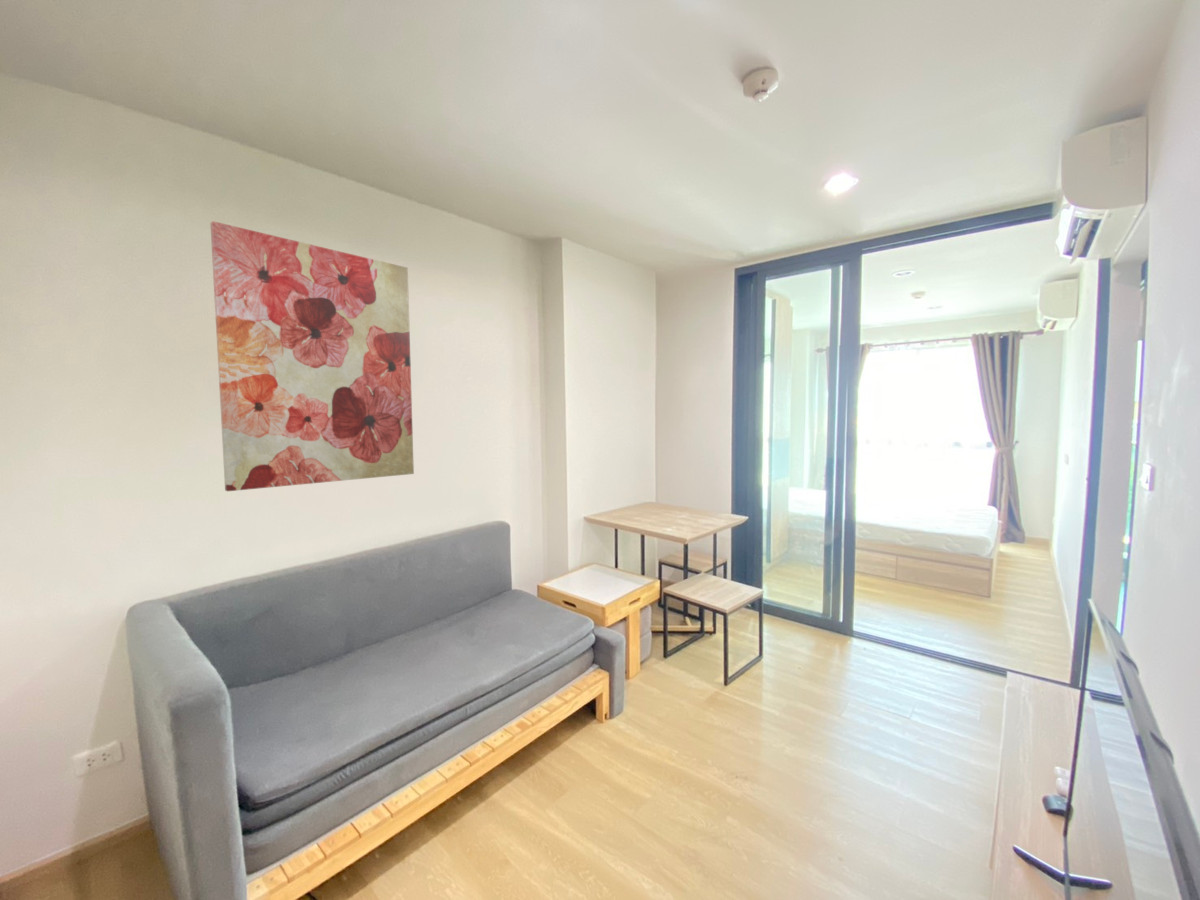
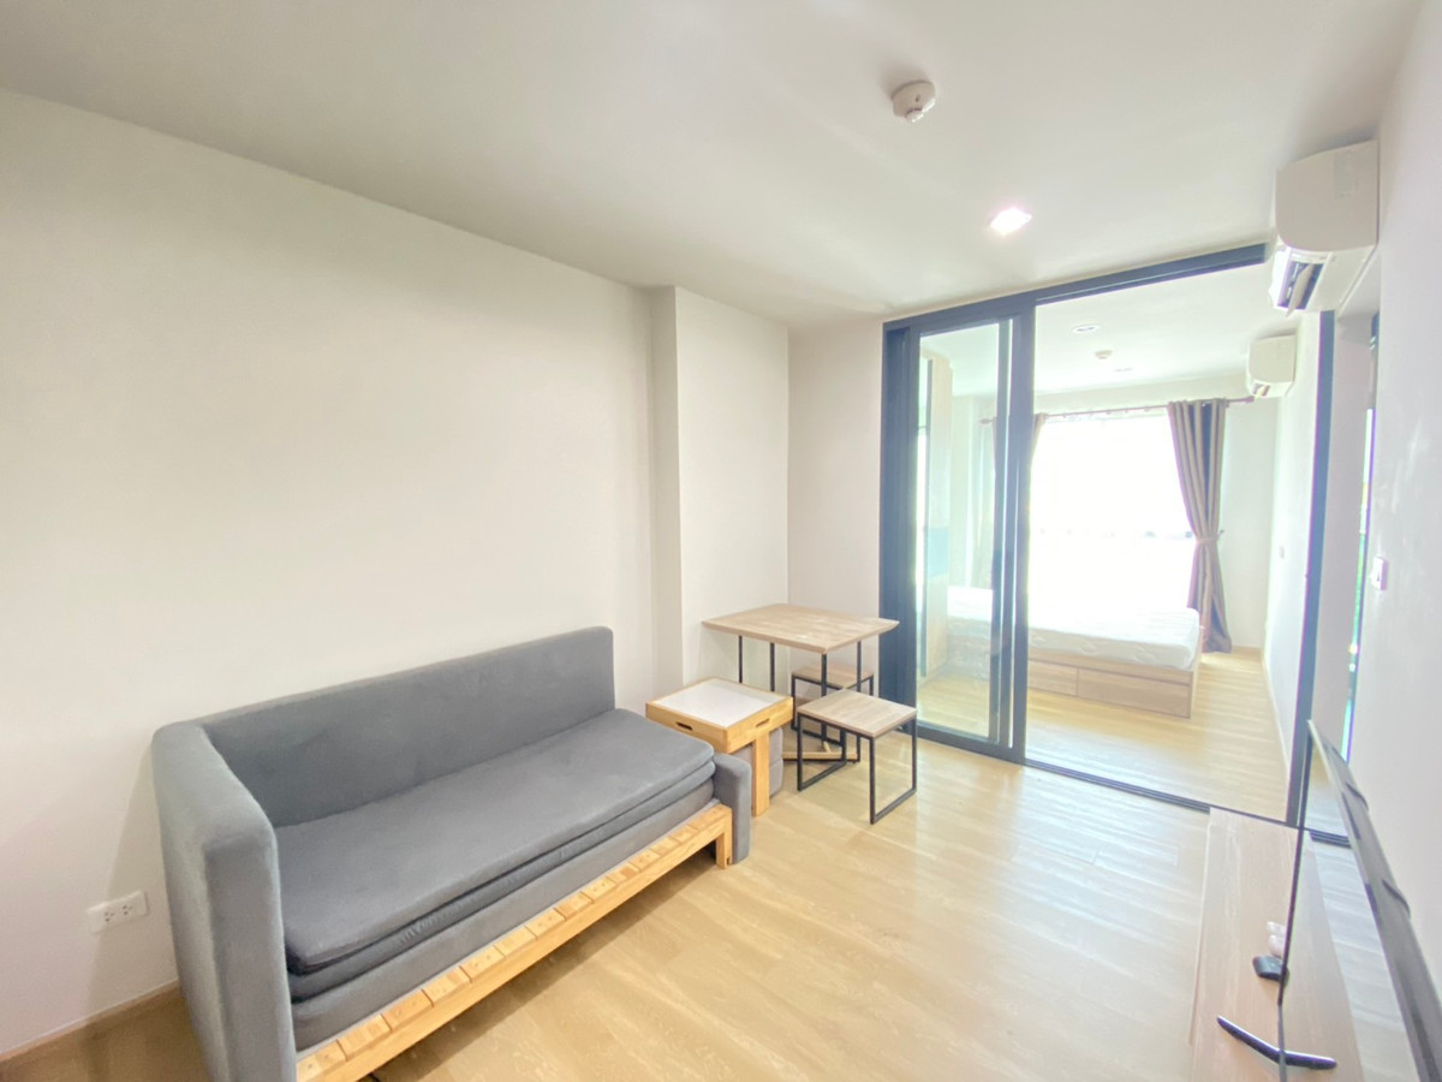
- wall art [209,220,415,492]
